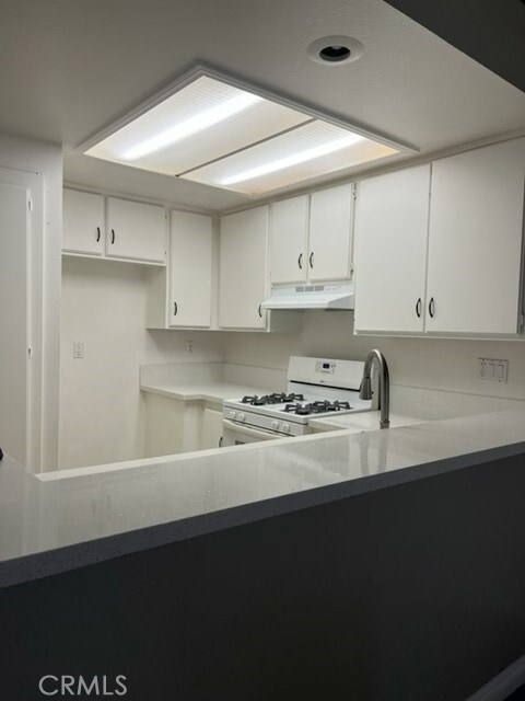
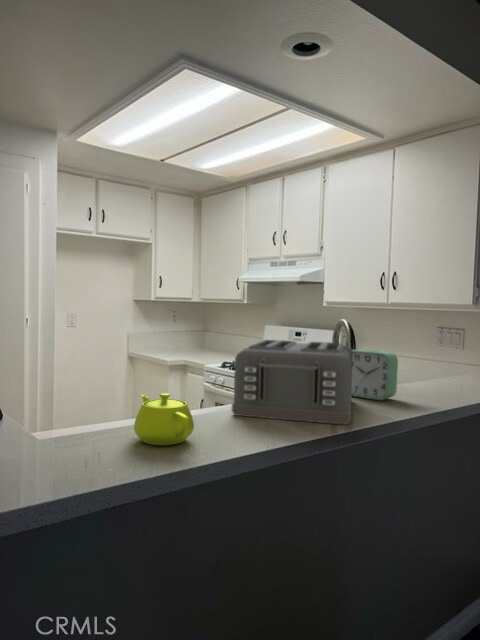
+ teapot [133,392,195,446]
+ toaster [231,339,353,426]
+ alarm clock [350,349,399,401]
